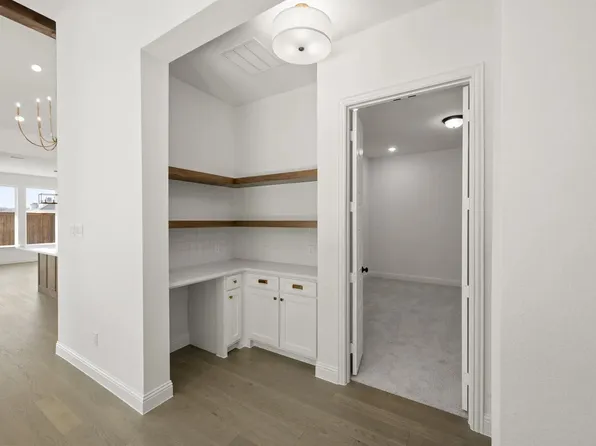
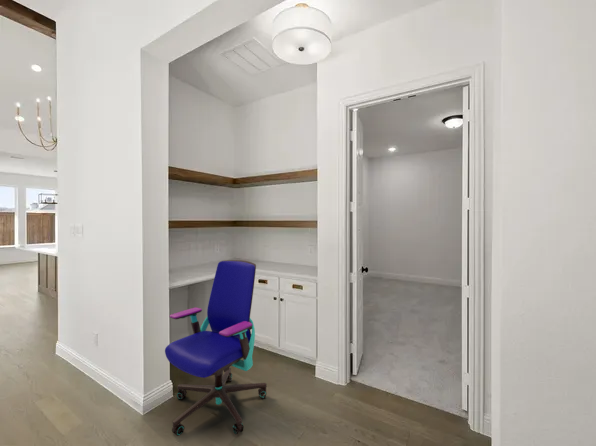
+ office chair [164,259,268,437]
